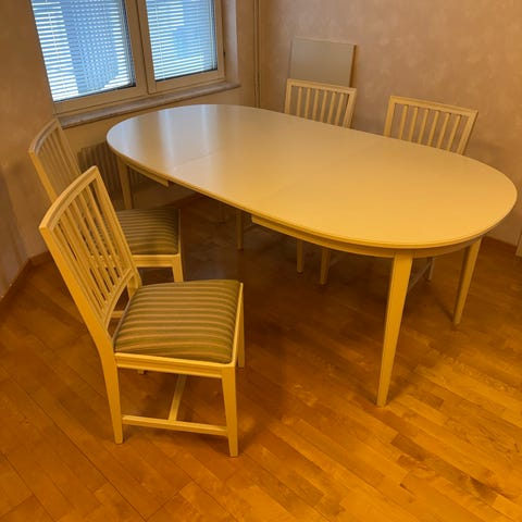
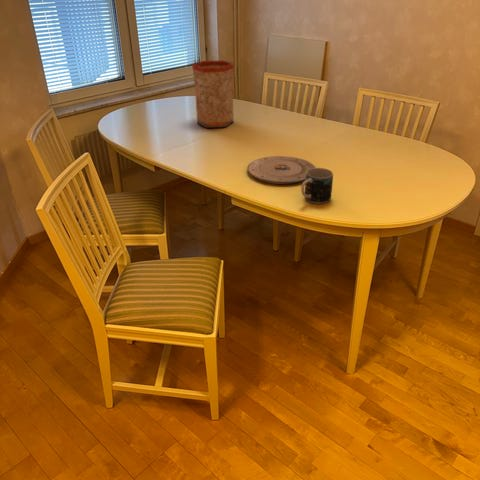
+ vase [191,59,235,129]
+ plate [246,155,317,185]
+ mug [300,167,334,205]
